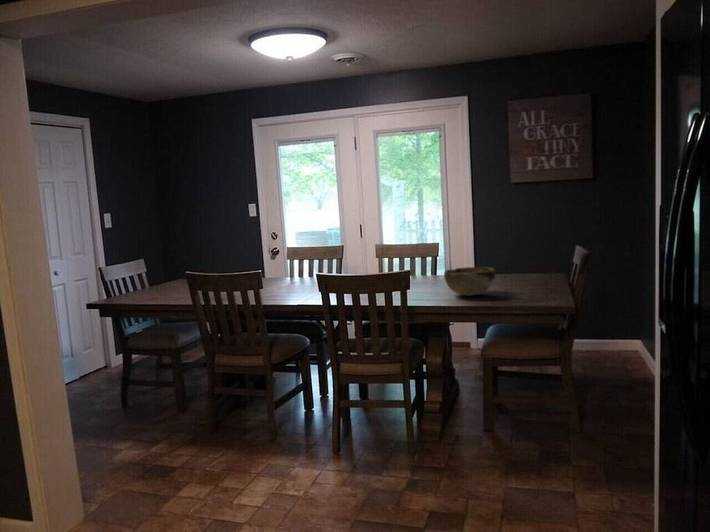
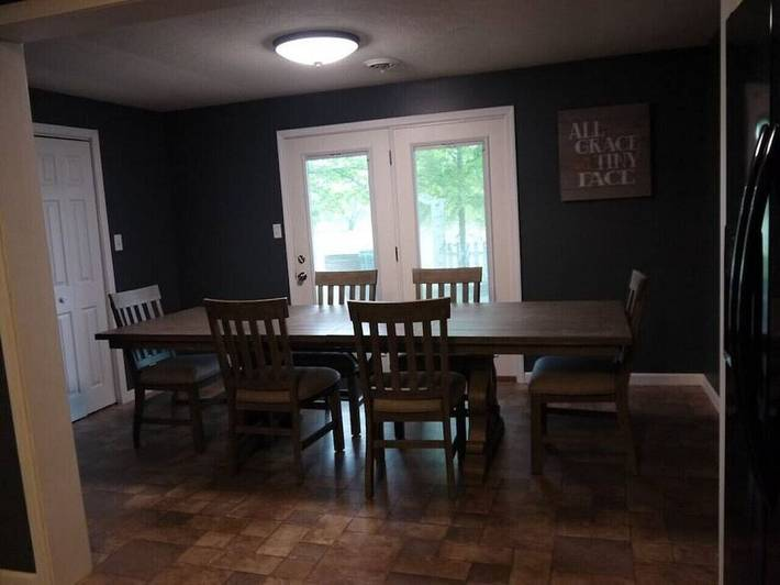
- decorative bowl [443,266,497,297]
